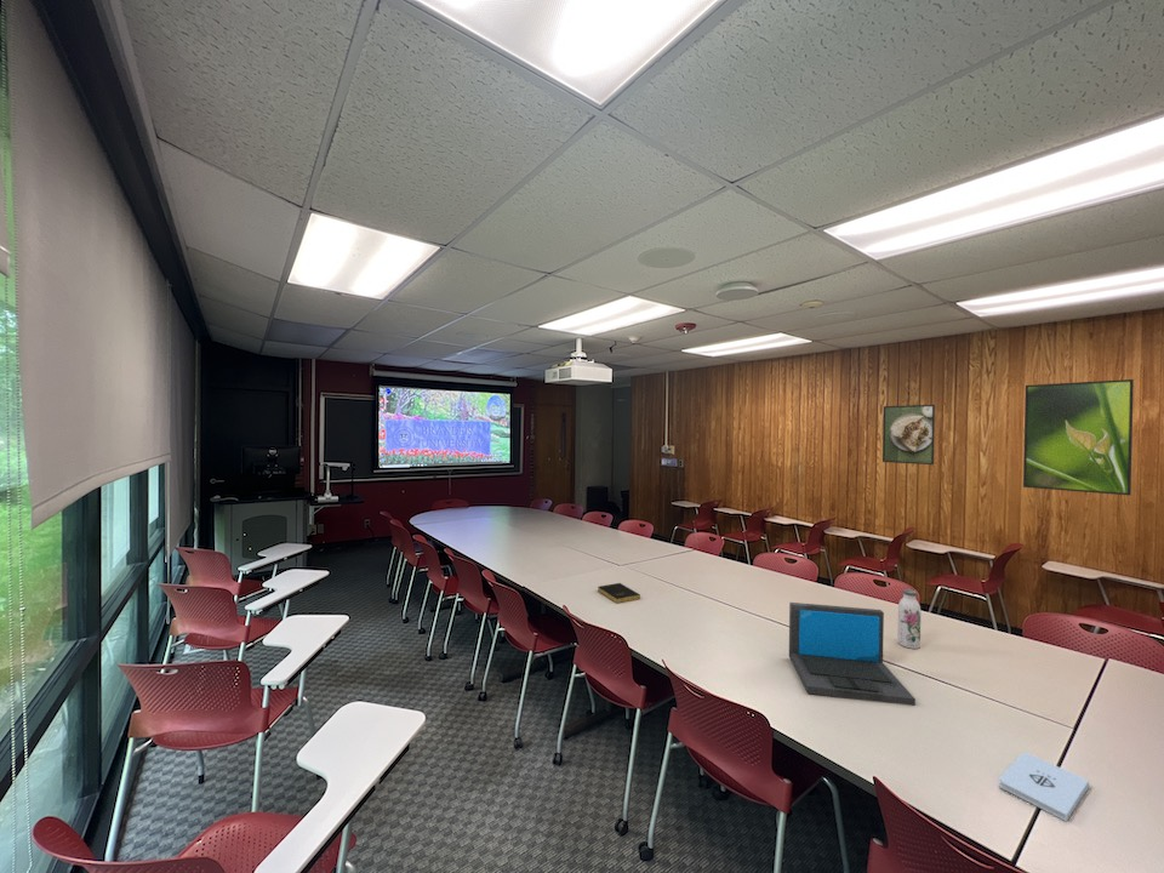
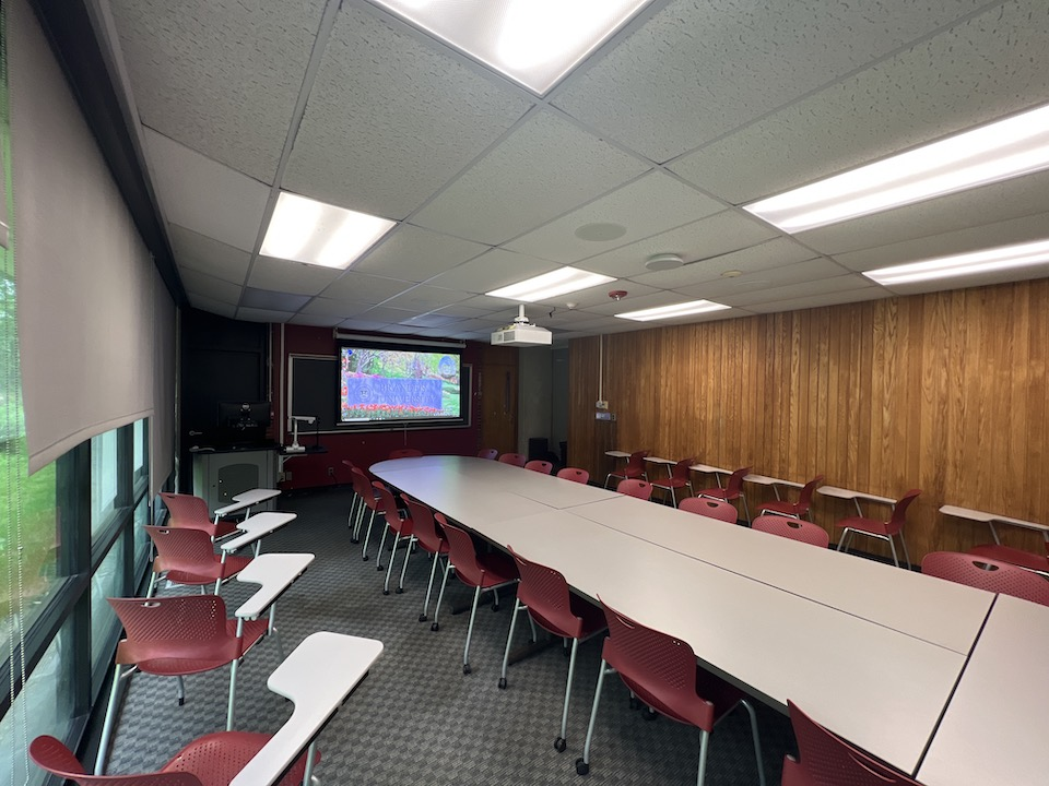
- notepad [998,752,1090,823]
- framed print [881,404,936,466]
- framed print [1022,378,1135,496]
- book [597,582,641,605]
- water bottle [896,588,921,650]
- laptop [788,601,917,707]
